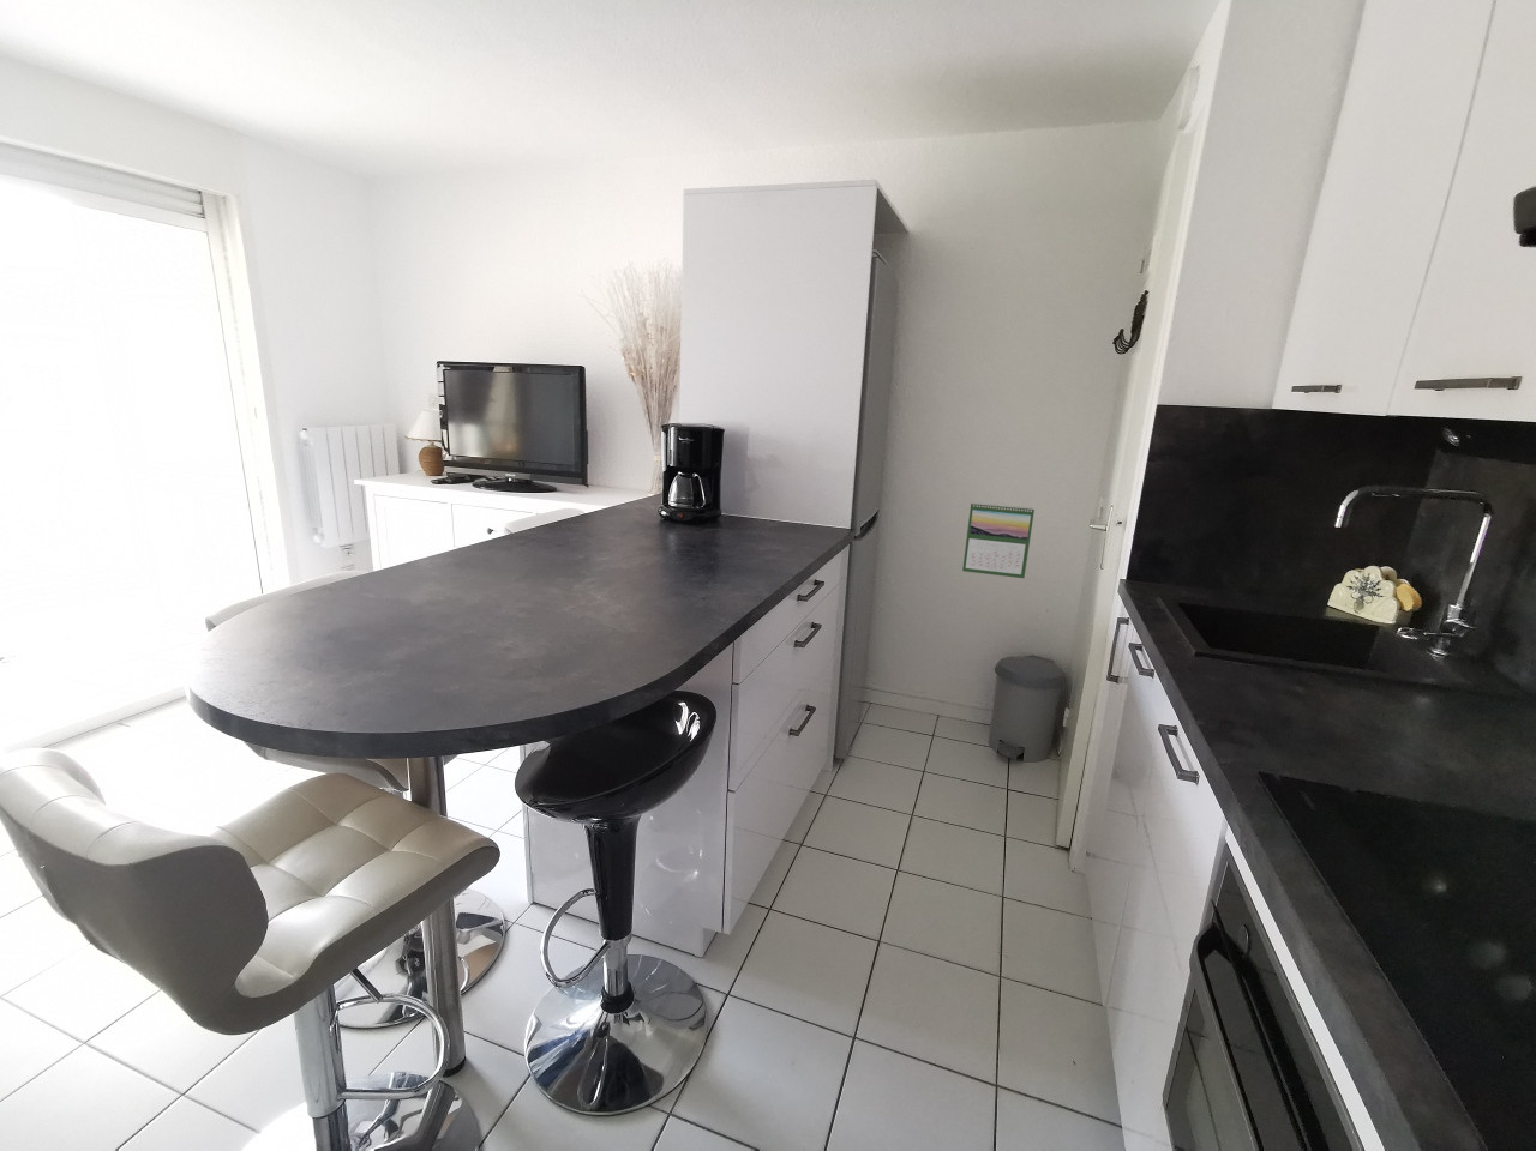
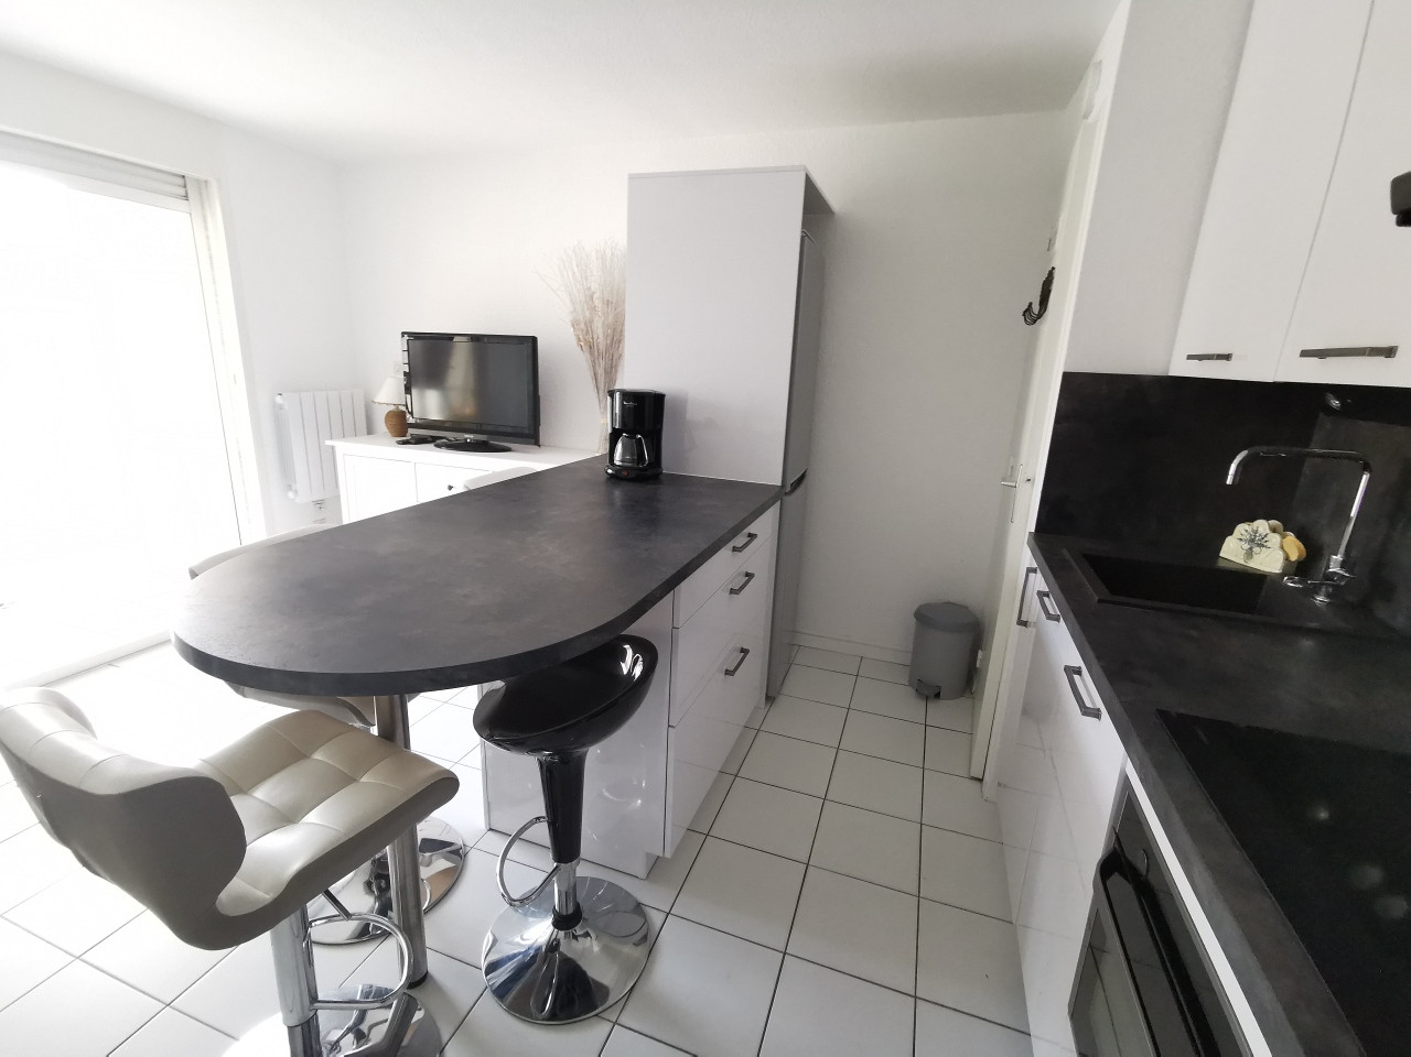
- calendar [962,502,1035,579]
